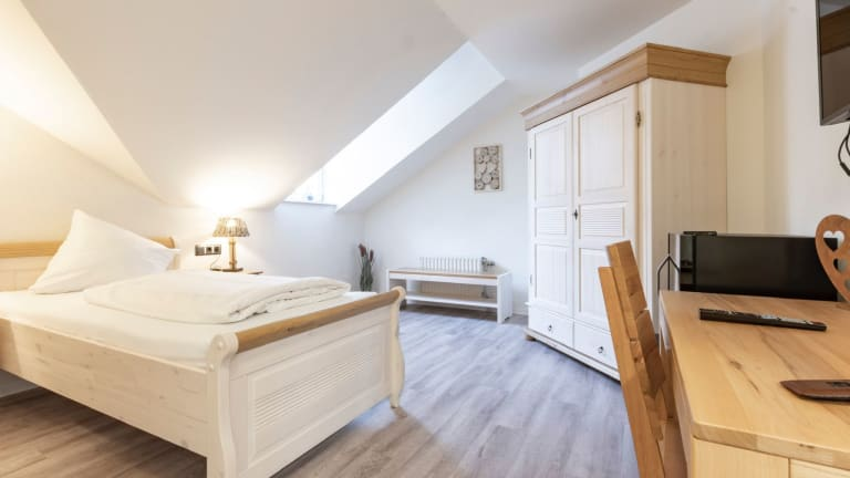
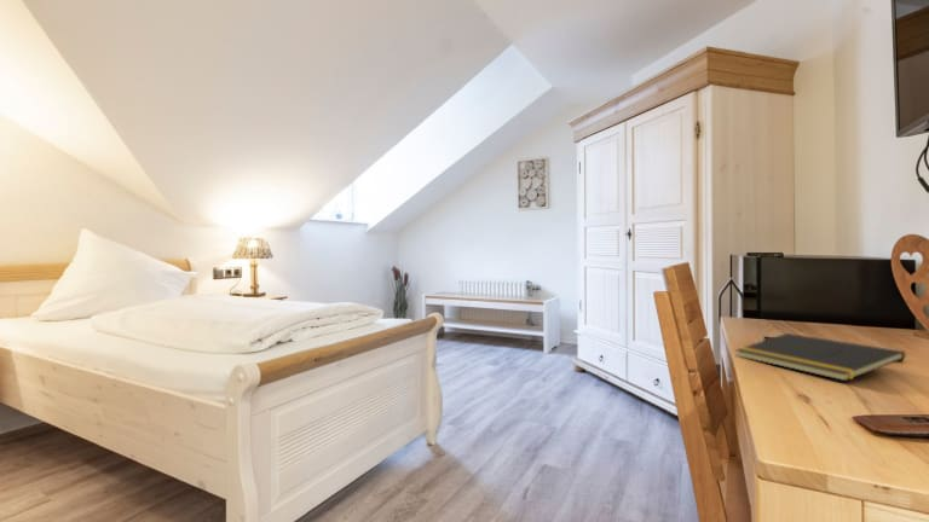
+ notepad [734,332,907,382]
